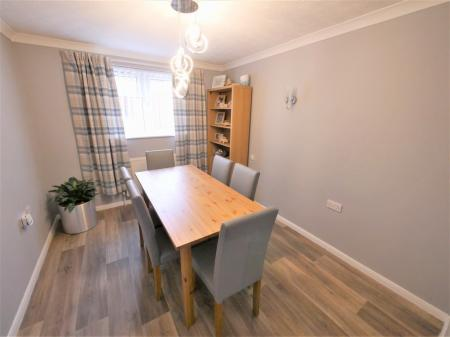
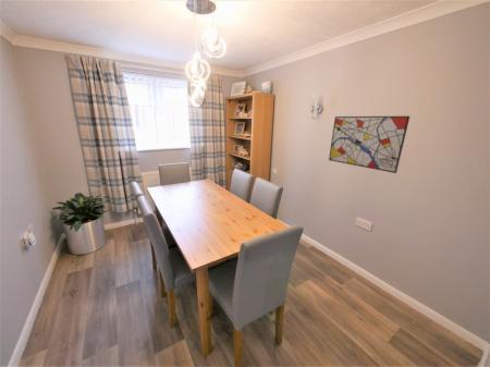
+ wall art [328,115,411,174]
